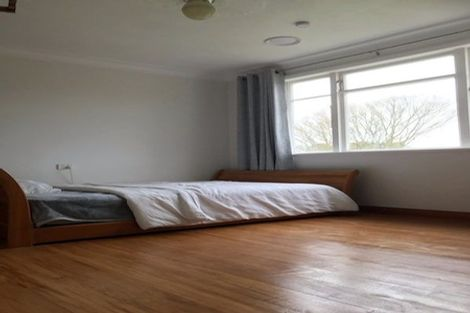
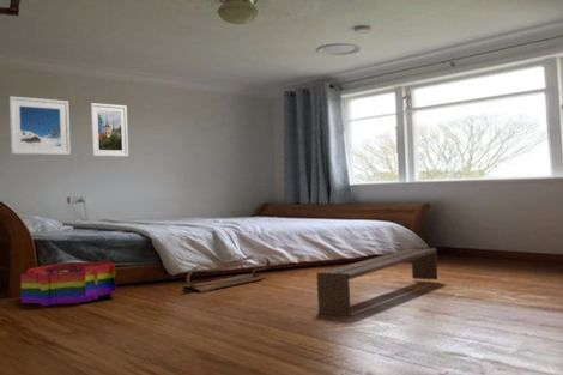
+ storage bin [19,260,117,307]
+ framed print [8,95,72,156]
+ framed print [90,102,129,158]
+ bag [181,254,271,294]
+ bench [315,247,438,317]
